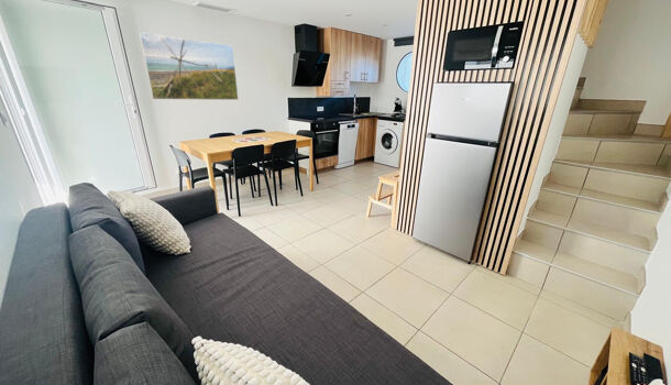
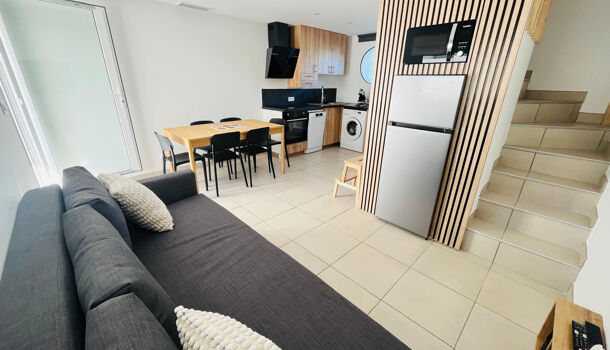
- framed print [138,31,240,101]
